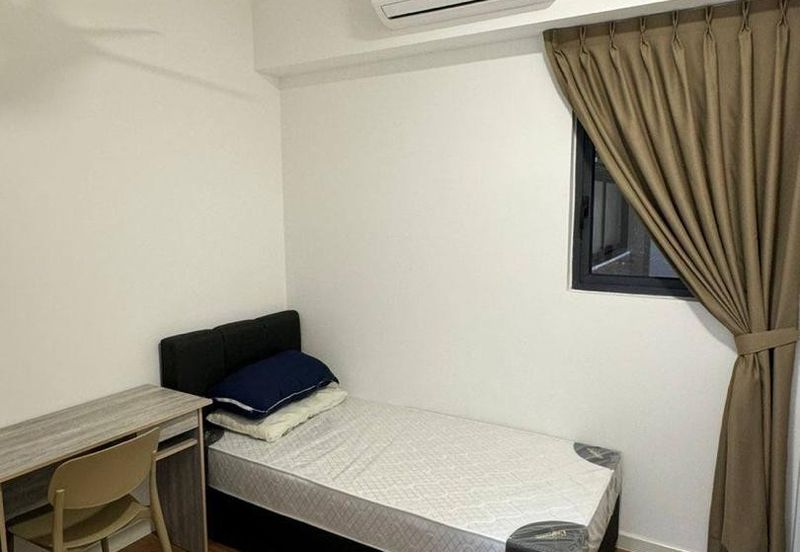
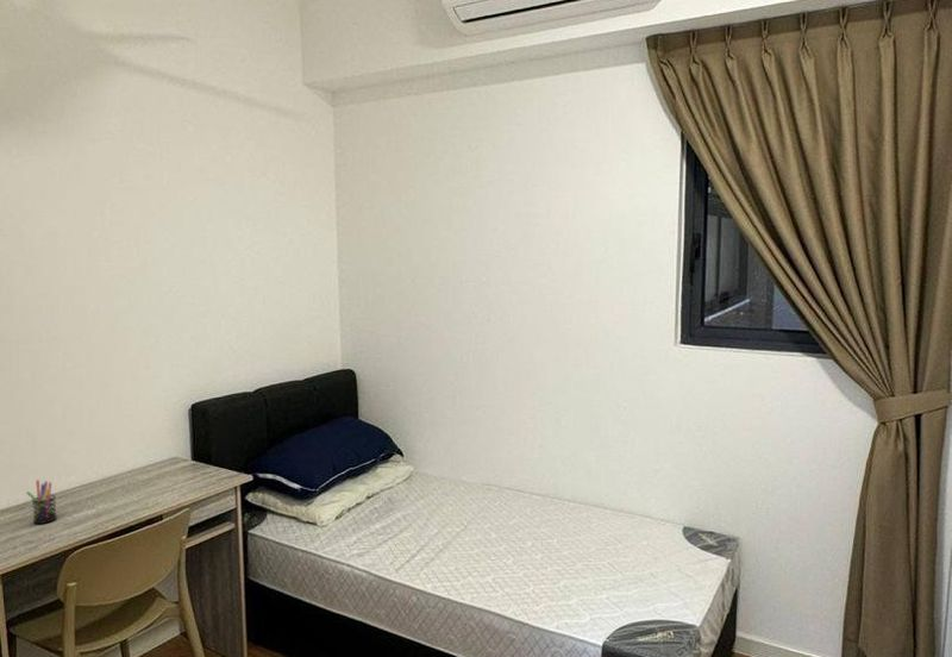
+ pen holder [25,478,58,525]
